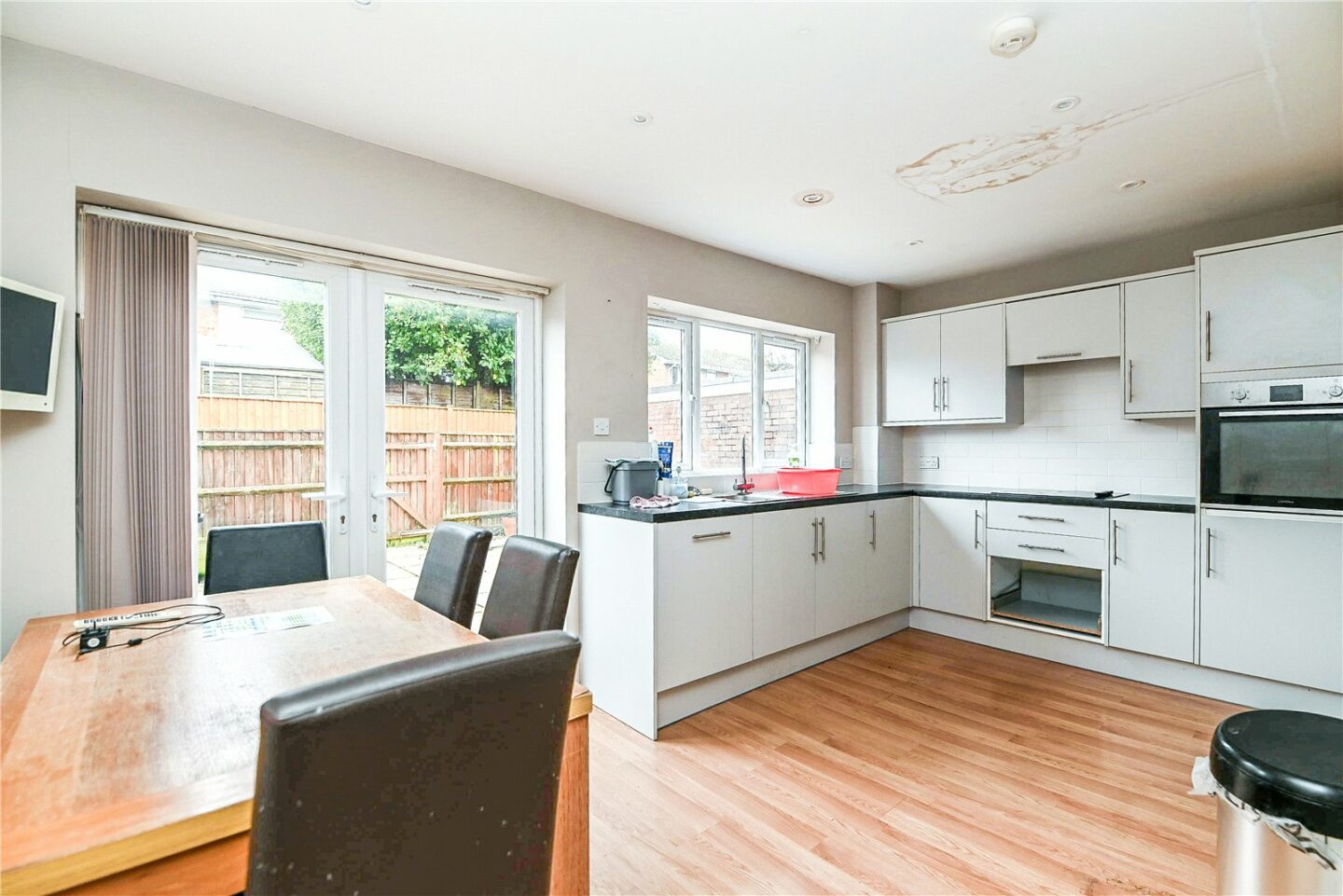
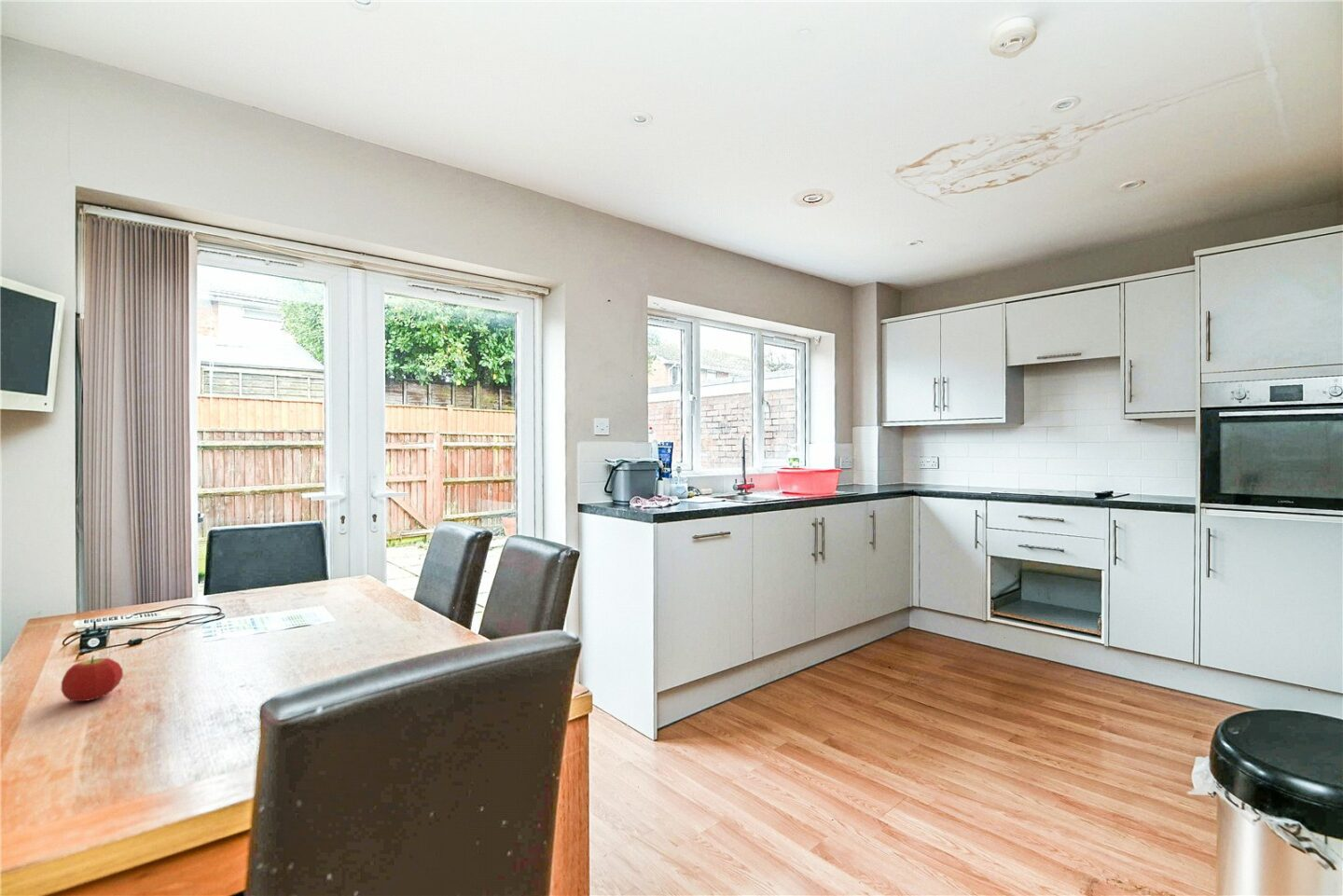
+ fruit [61,655,124,702]
